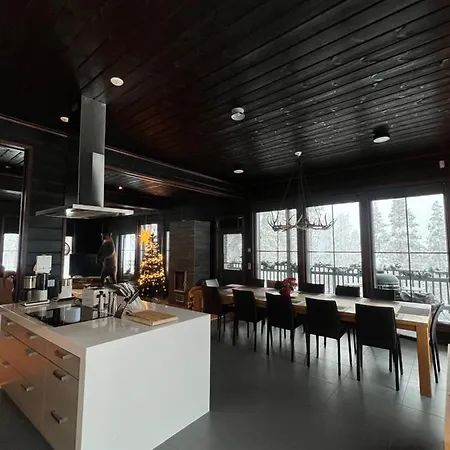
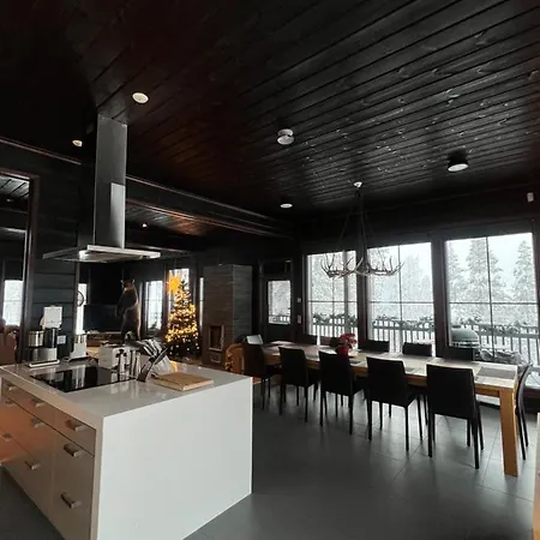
- mug [61,306,81,324]
